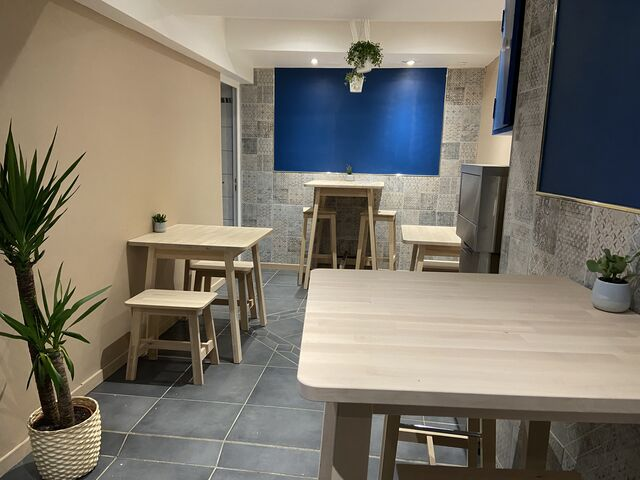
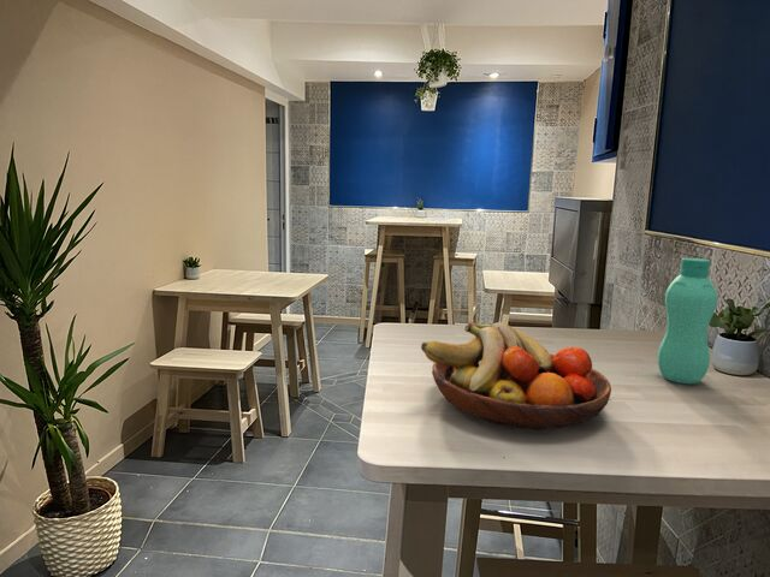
+ fruit bowl [420,321,612,432]
+ bottle [657,257,718,385]
